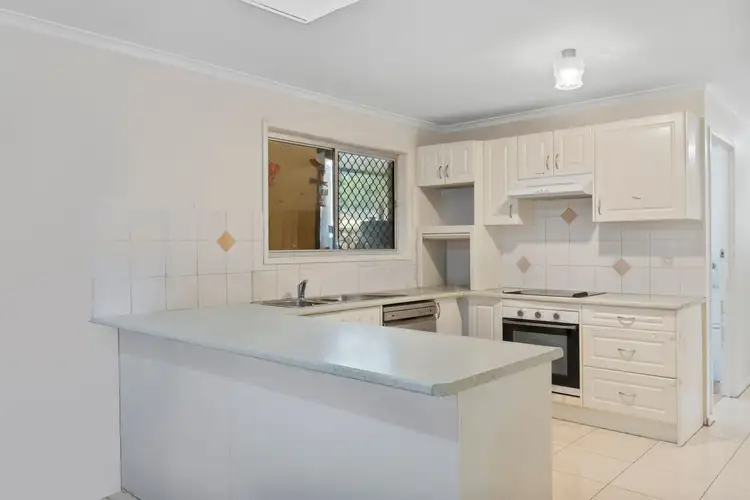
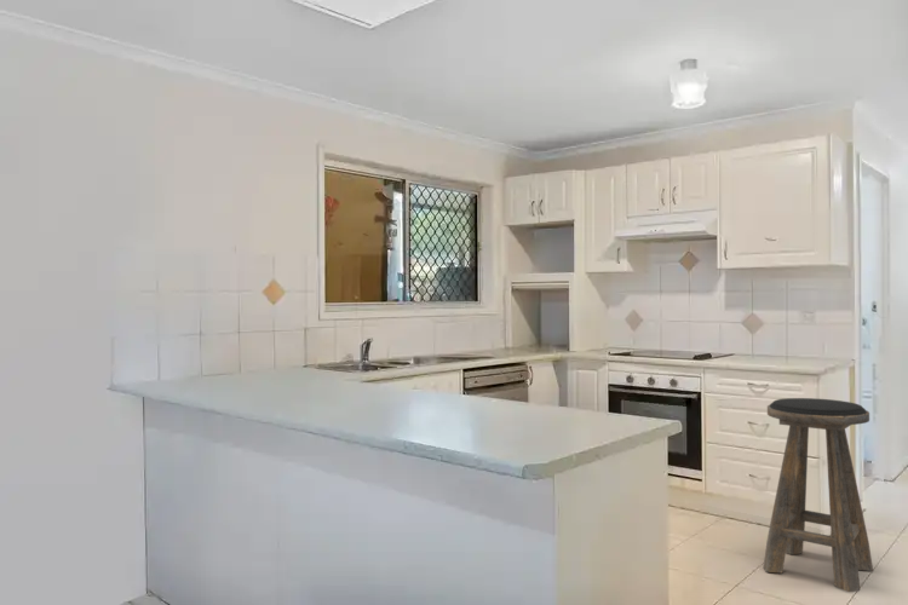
+ stool [763,397,874,593]
